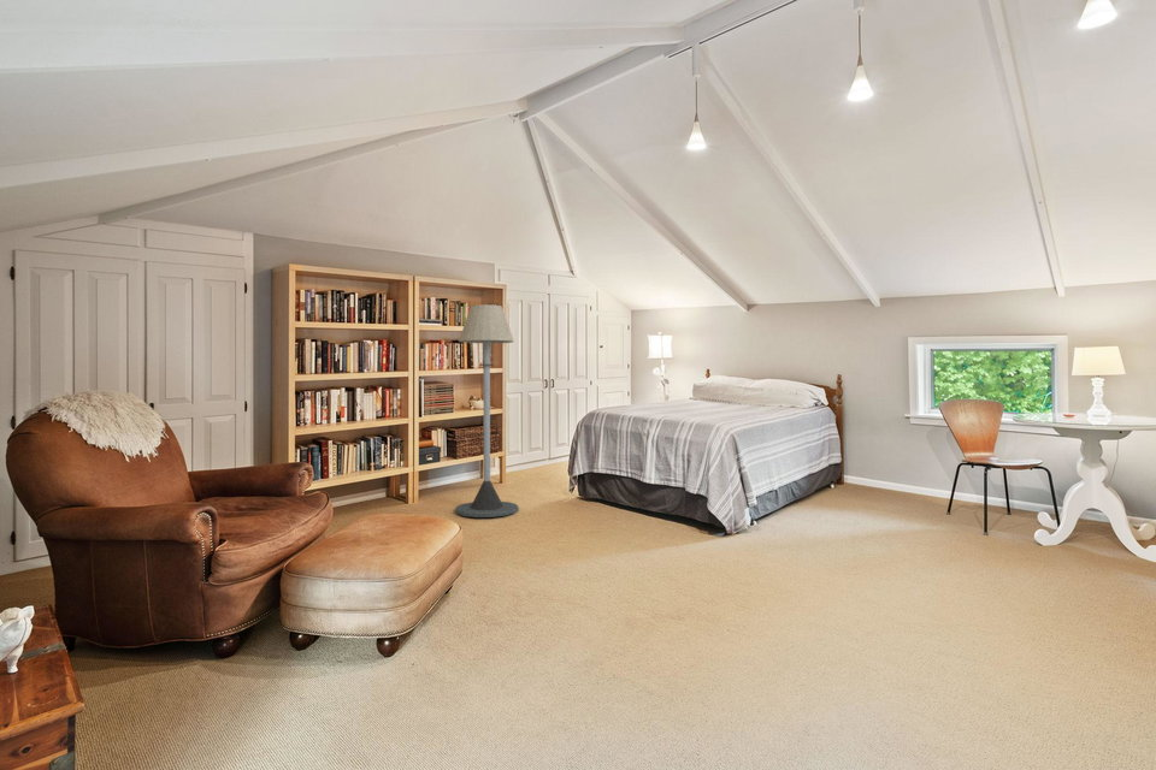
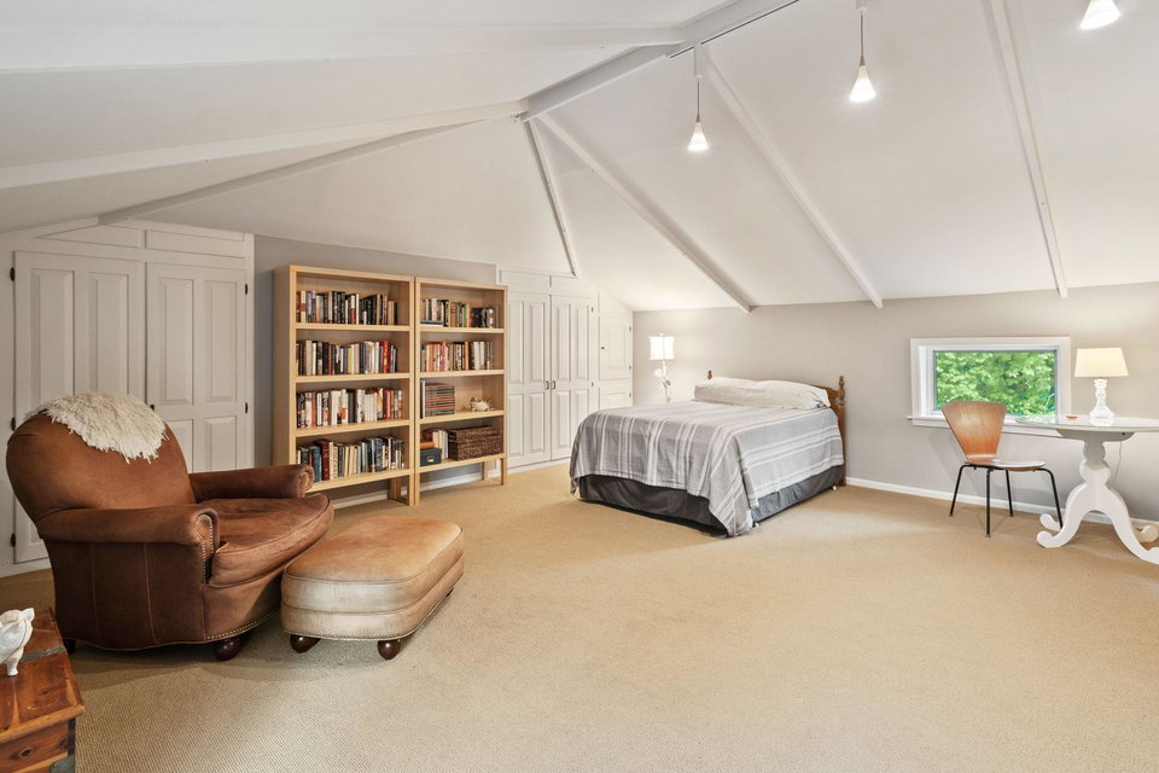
- floor lamp [454,303,519,519]
